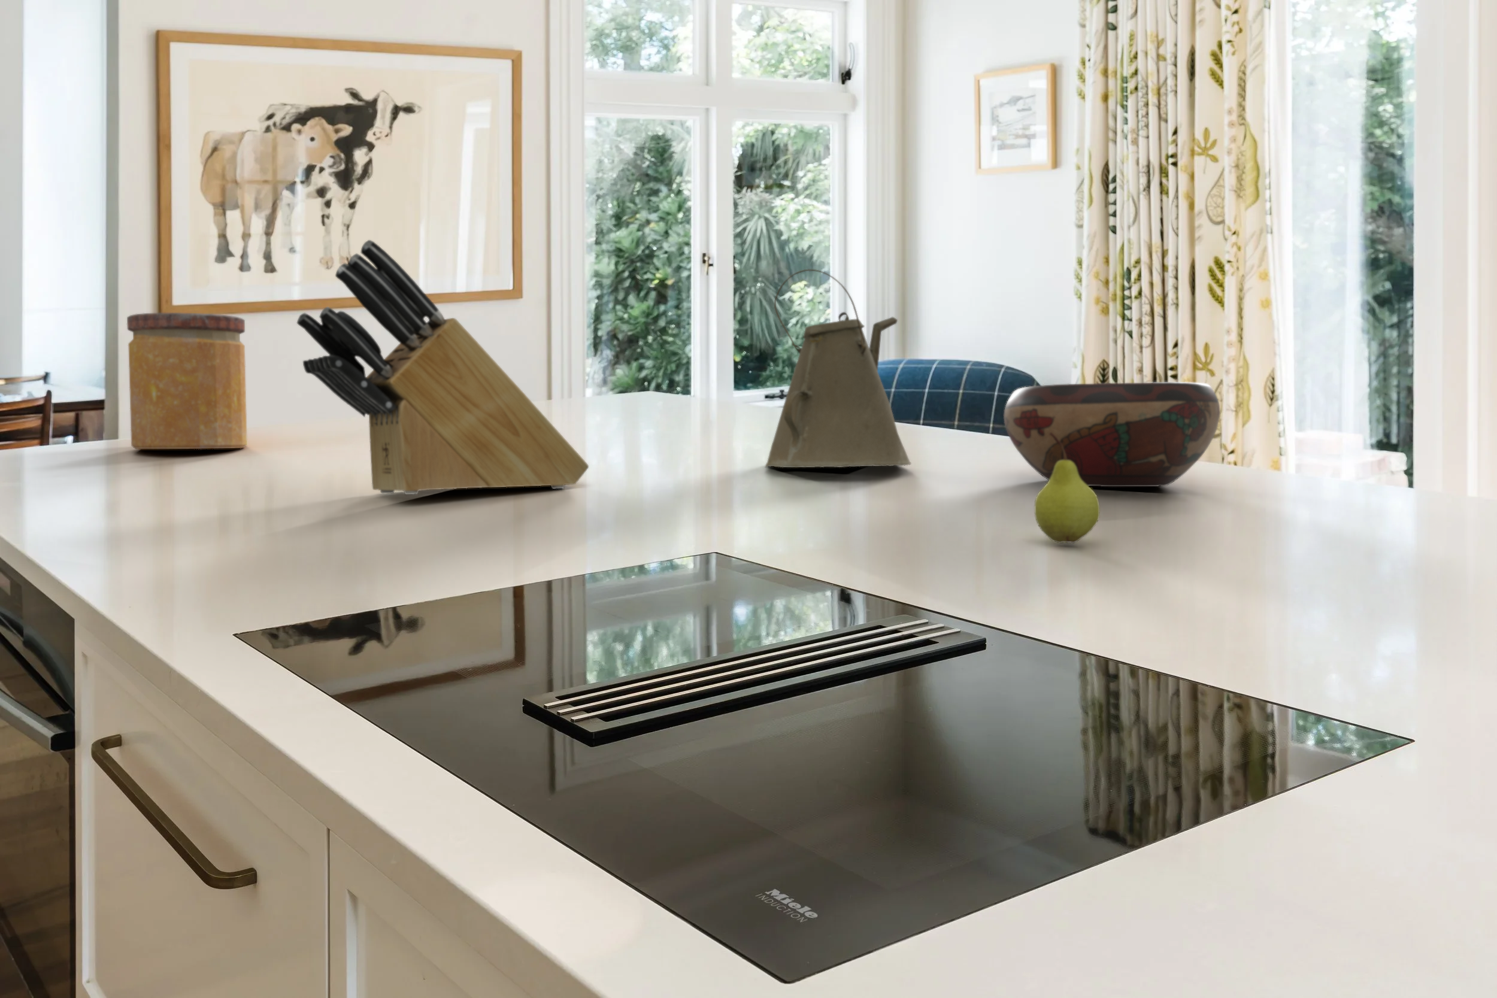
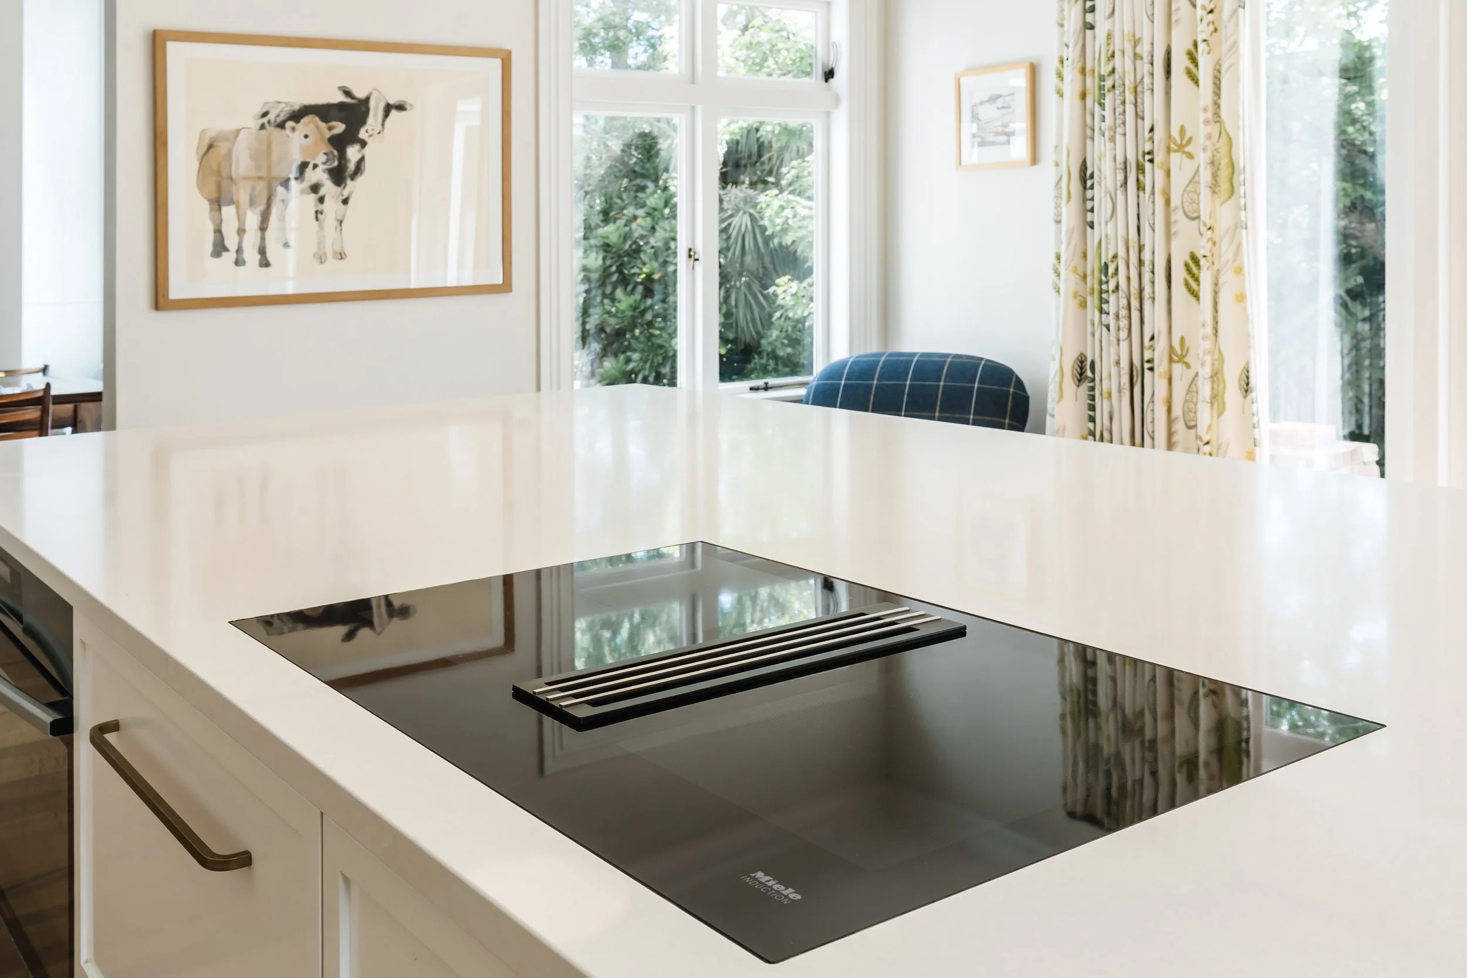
- decorative bowl [1004,381,1221,488]
- knife block [296,239,589,496]
- kettle [765,268,912,469]
- jar [126,312,248,450]
- fruit [1034,432,1100,544]
